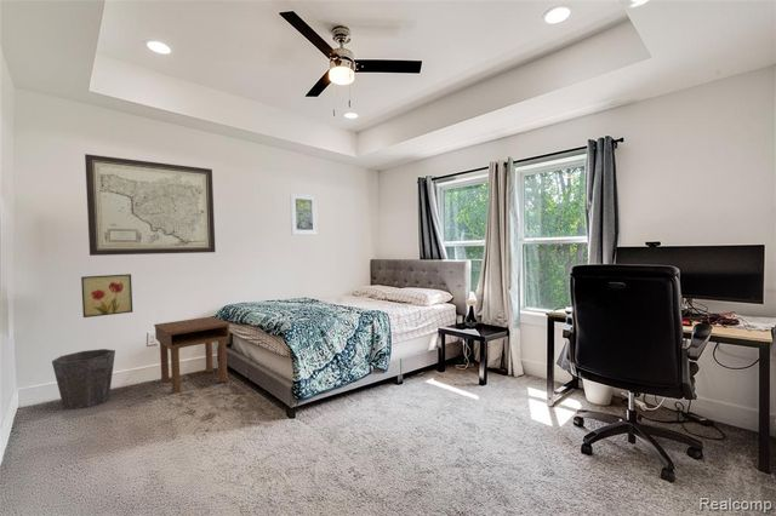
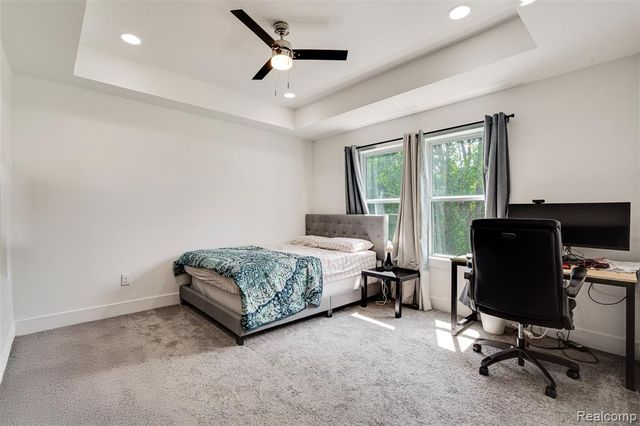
- wall art [80,273,133,319]
- waste bin [51,348,116,411]
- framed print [289,191,319,236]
- wall art [84,153,217,257]
- nightstand [153,315,232,395]
